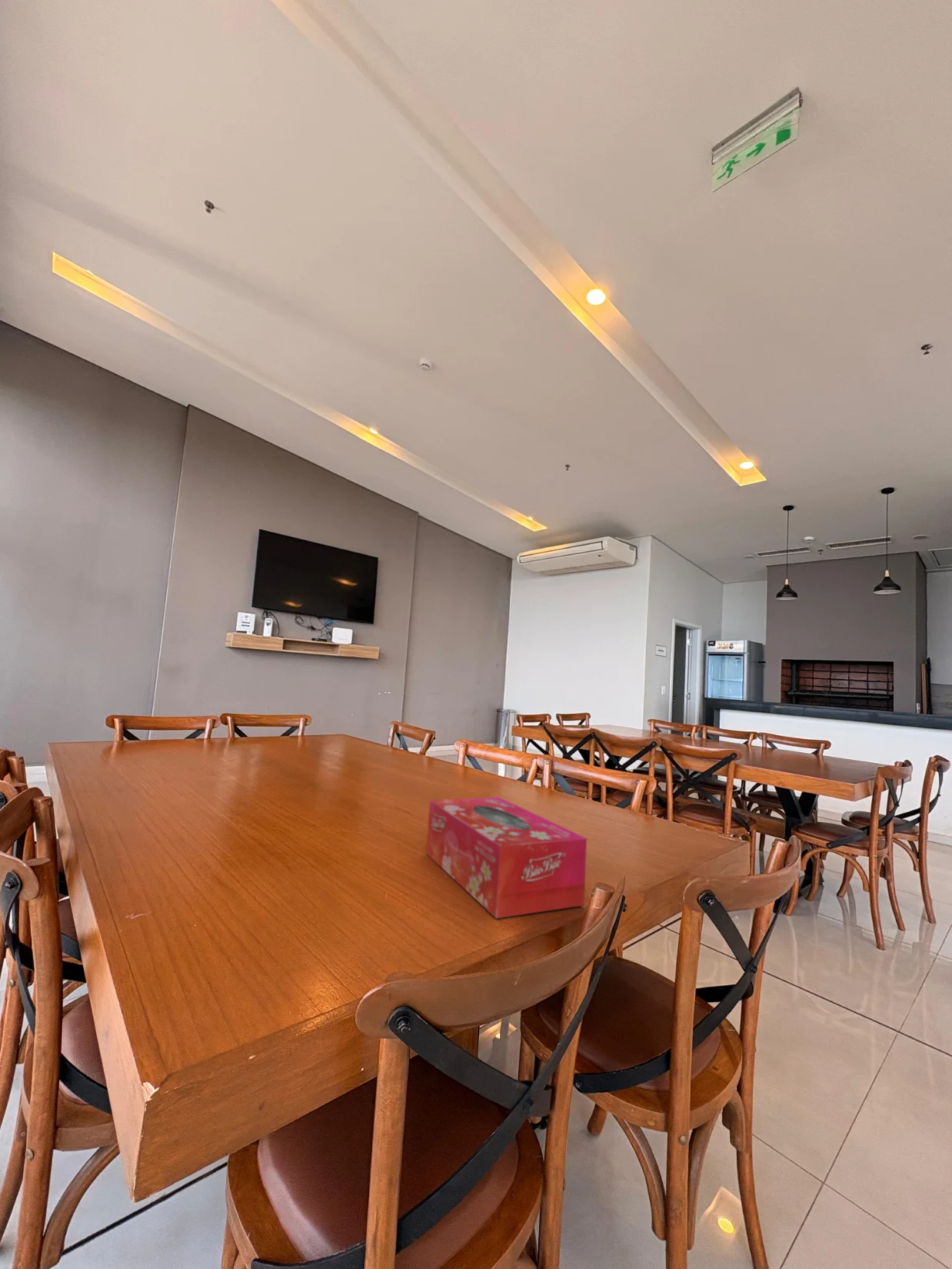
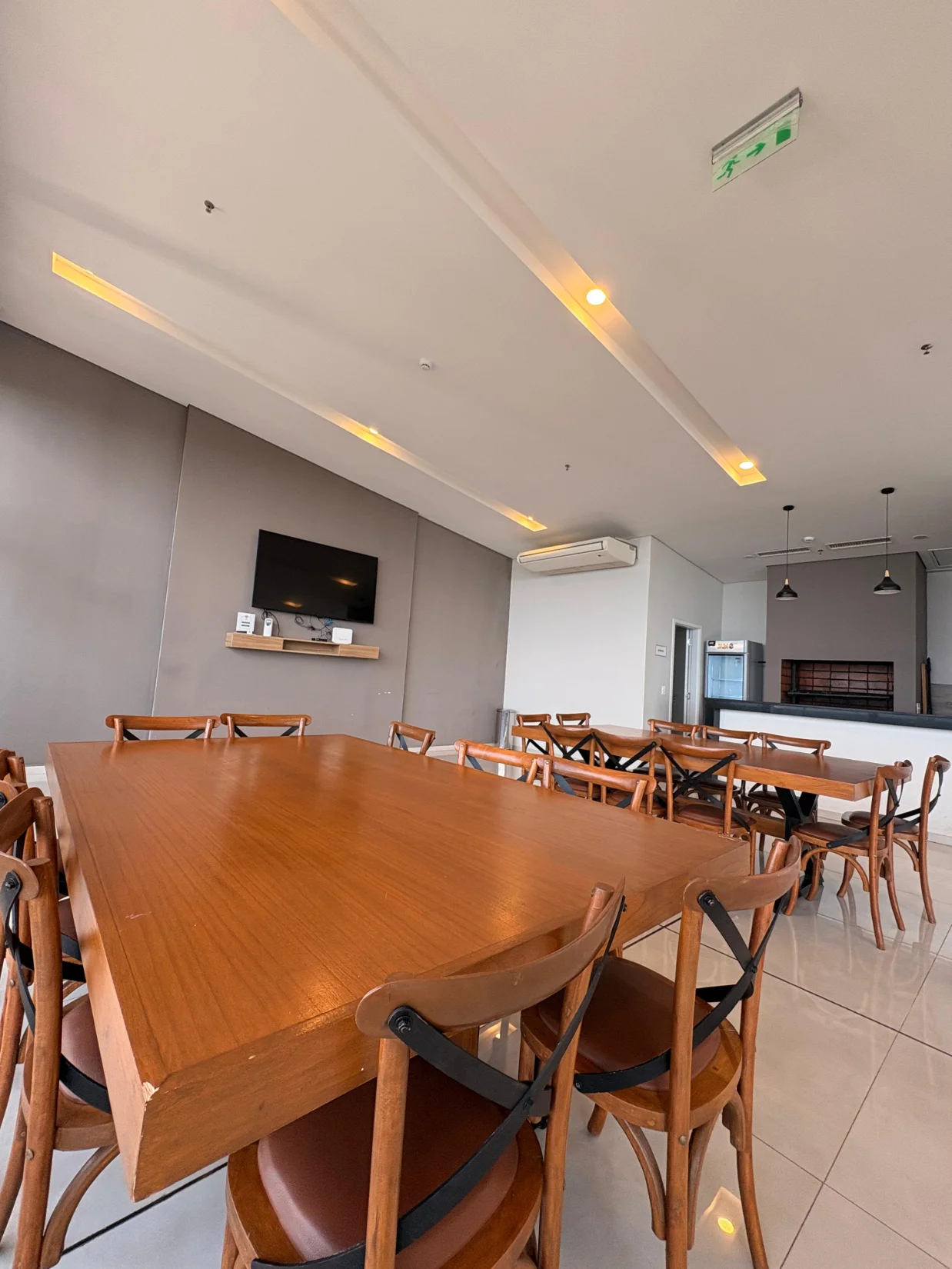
- tissue box [425,796,588,919]
